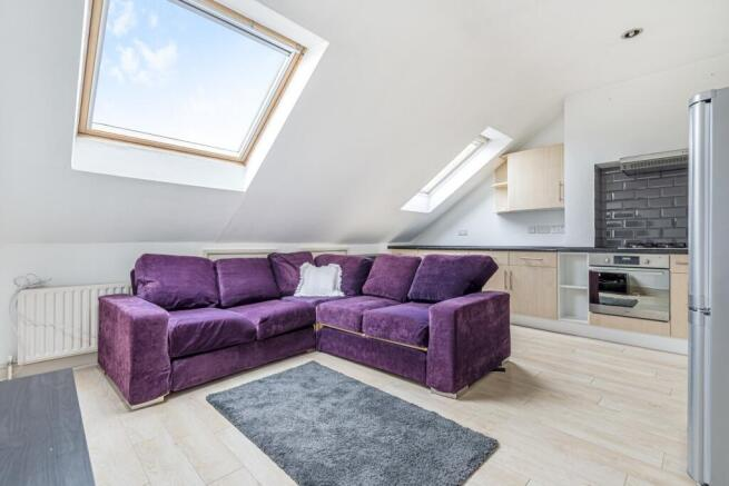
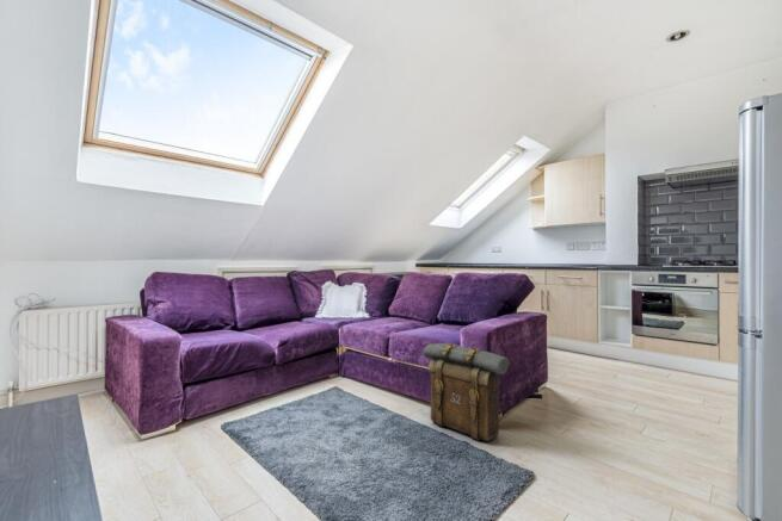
+ backpack [421,341,511,442]
